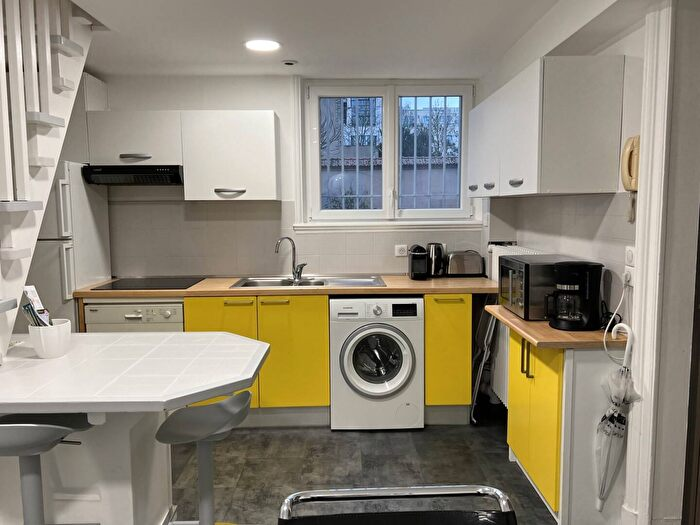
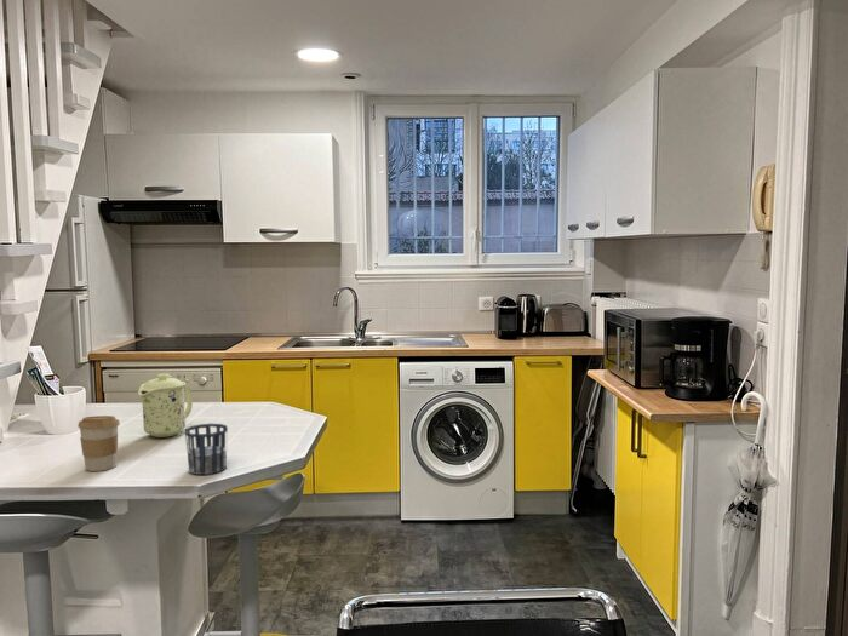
+ mug [137,372,194,439]
+ coffee cup [76,414,121,472]
+ cup [184,423,229,476]
